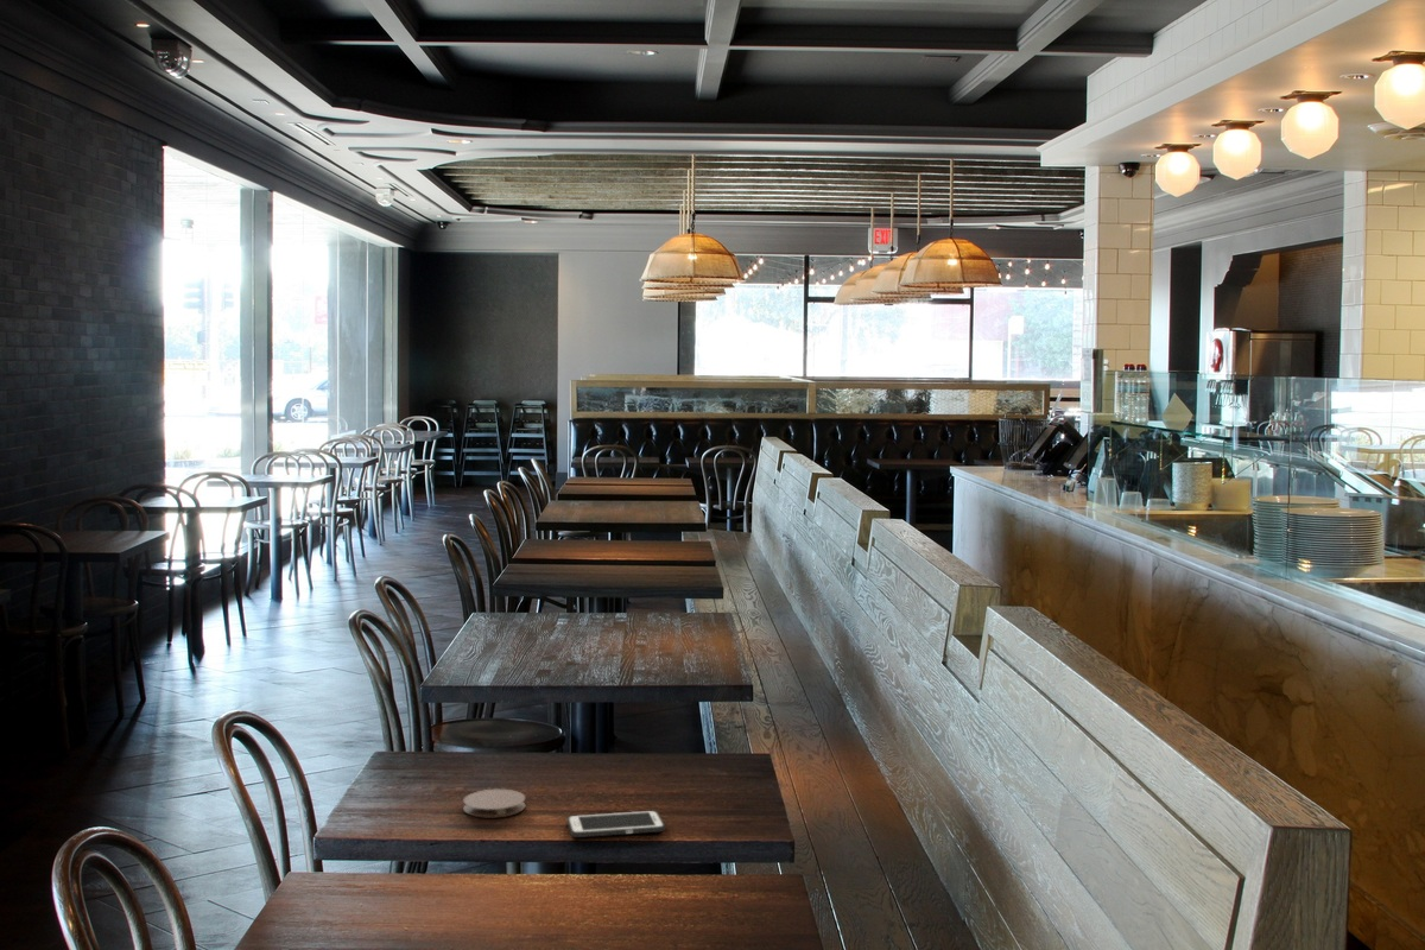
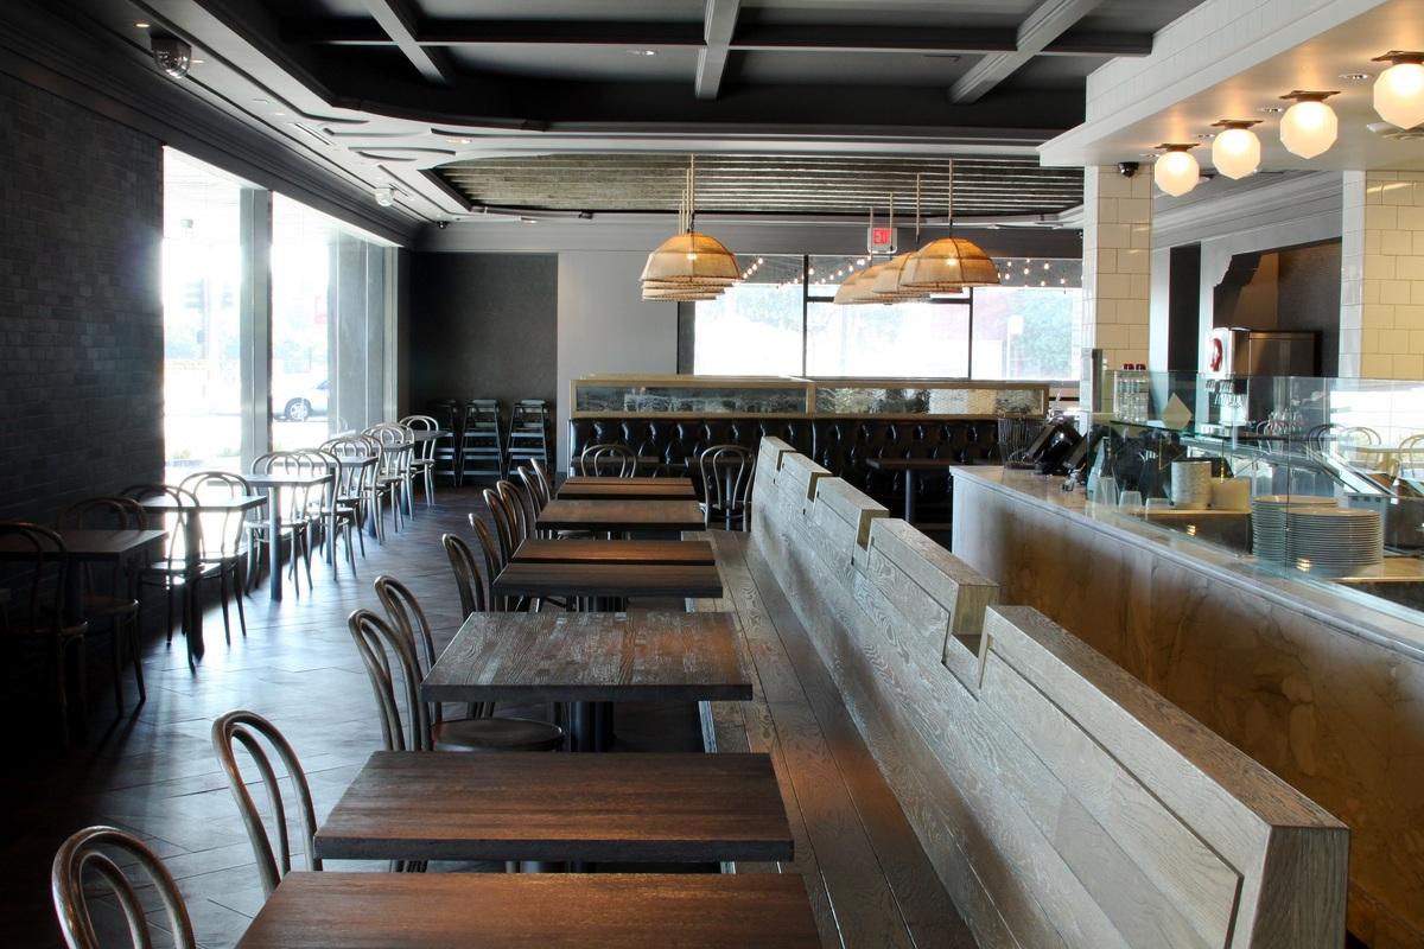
- coaster [462,788,526,818]
- cell phone [566,810,666,838]
